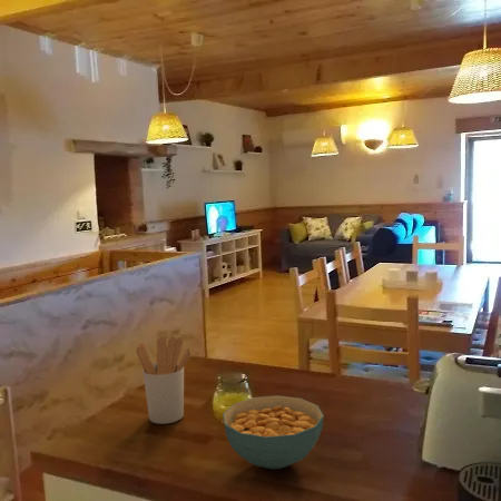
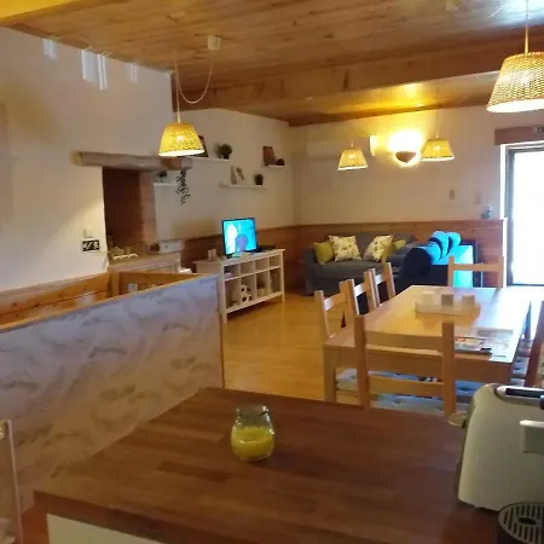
- utensil holder [136,336,193,425]
- cereal bowl [222,394,325,470]
